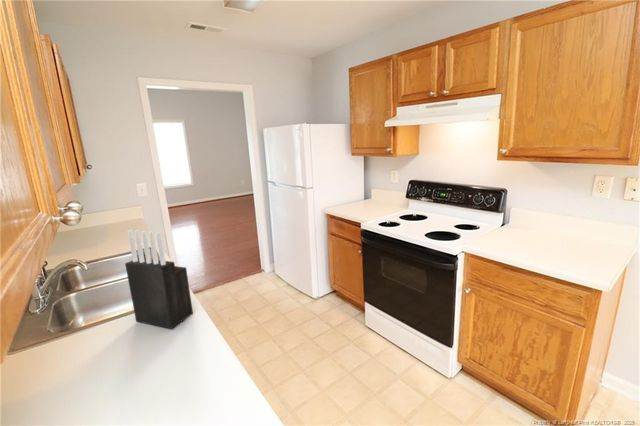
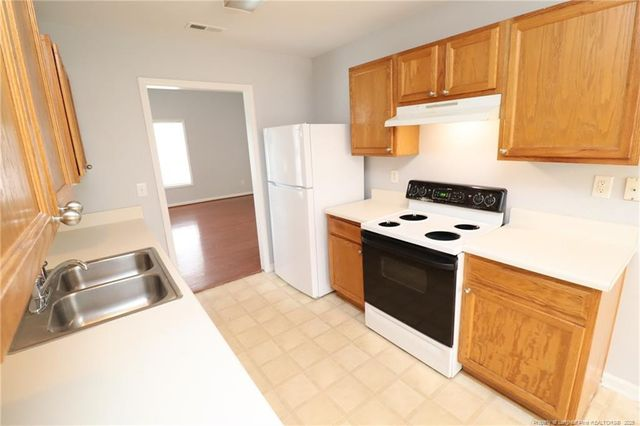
- knife block [124,229,194,330]
